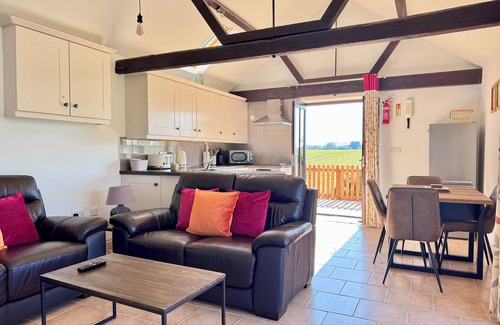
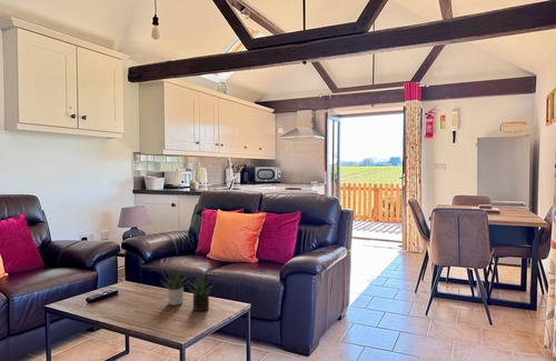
+ succulent plant [158,269,216,312]
